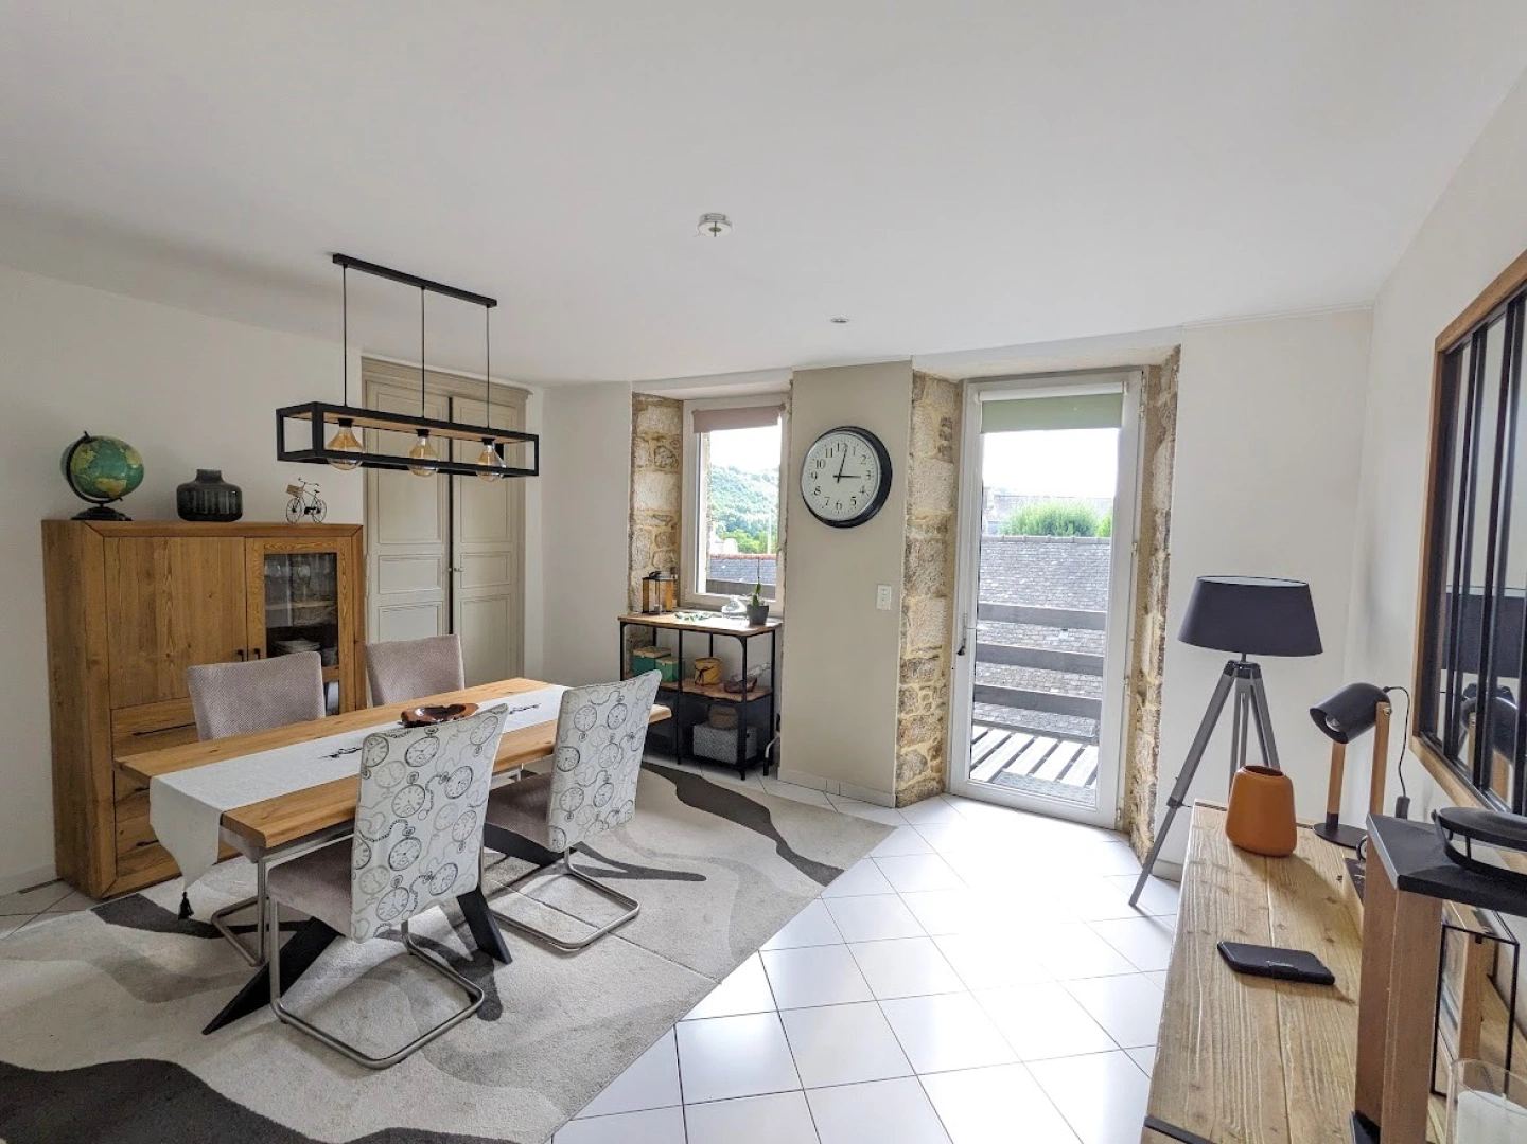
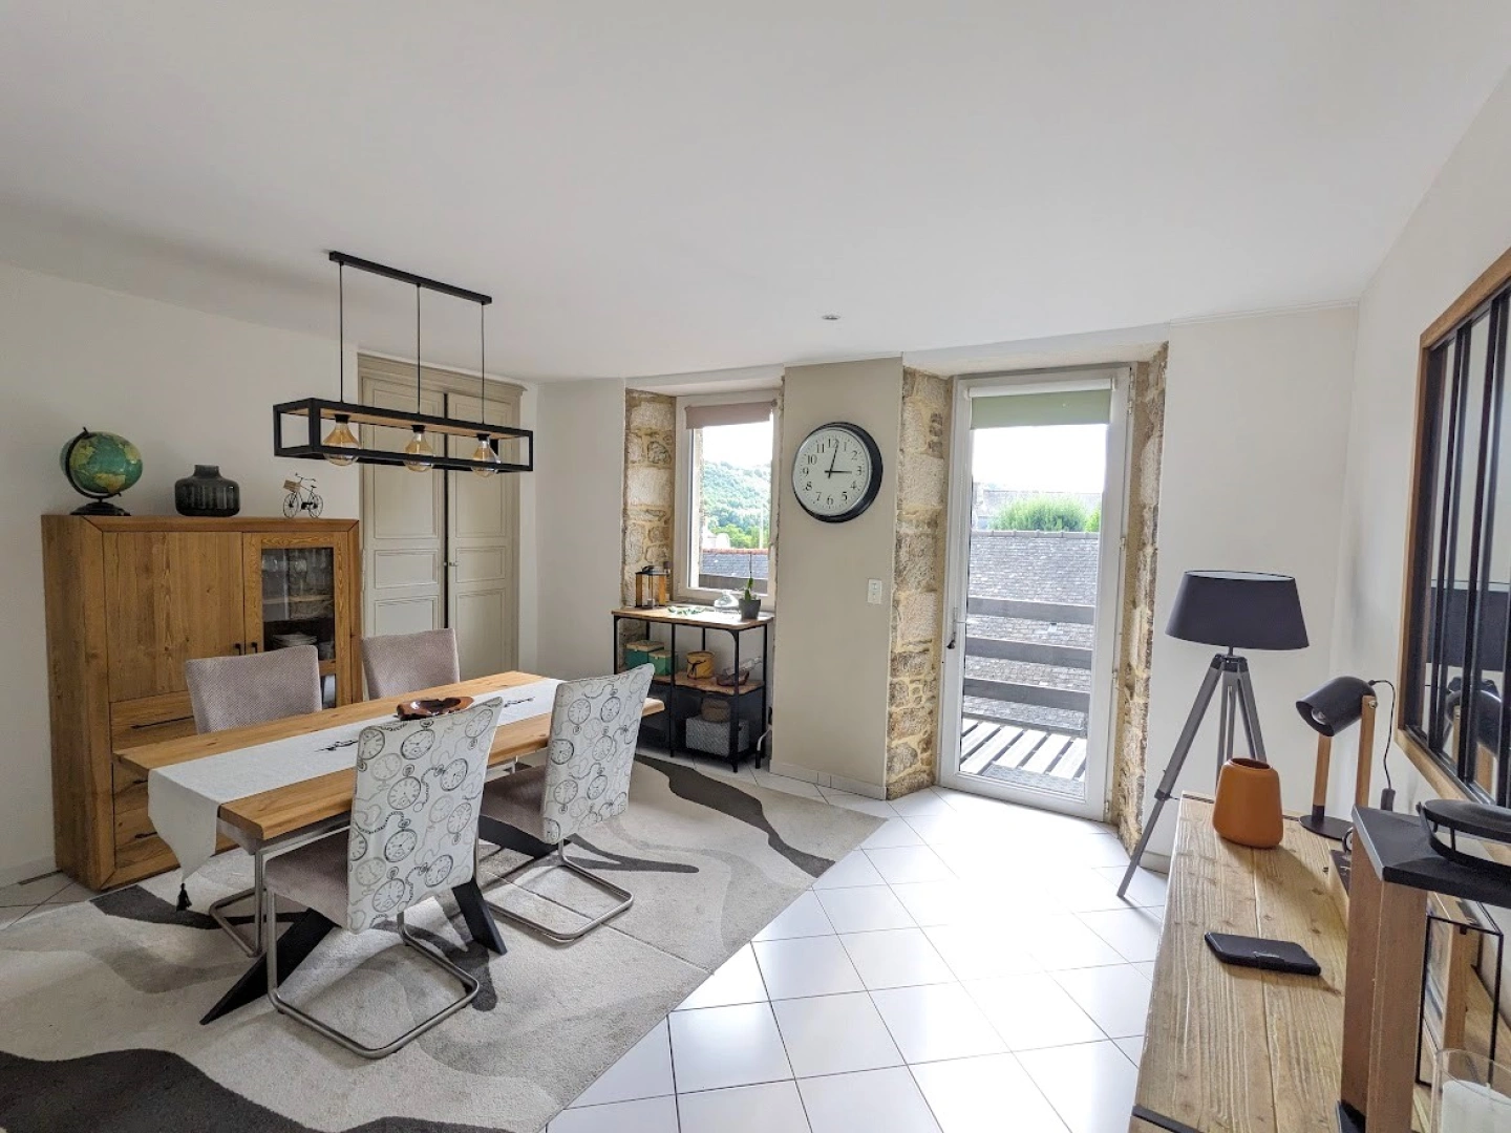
- smoke detector [693,210,736,238]
